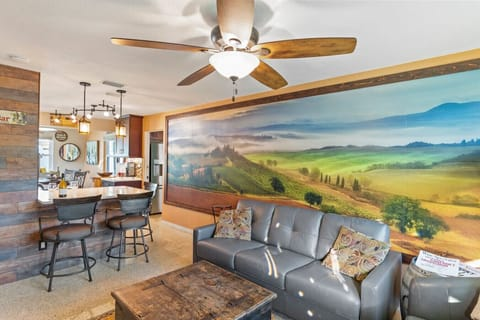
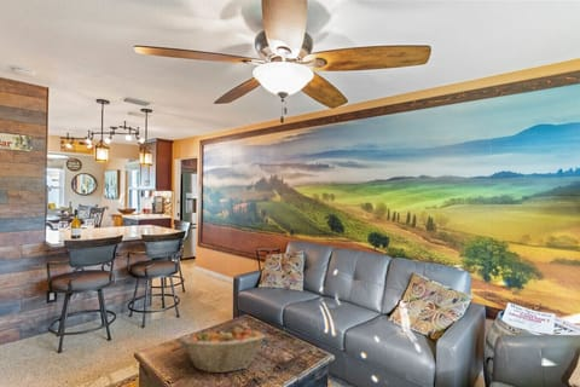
+ fruit basket [178,325,267,375]
